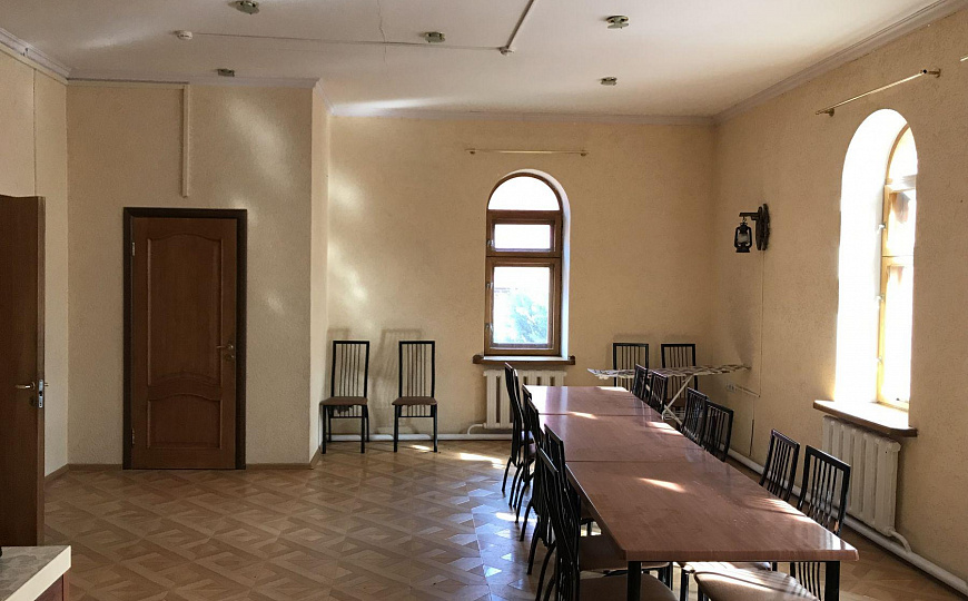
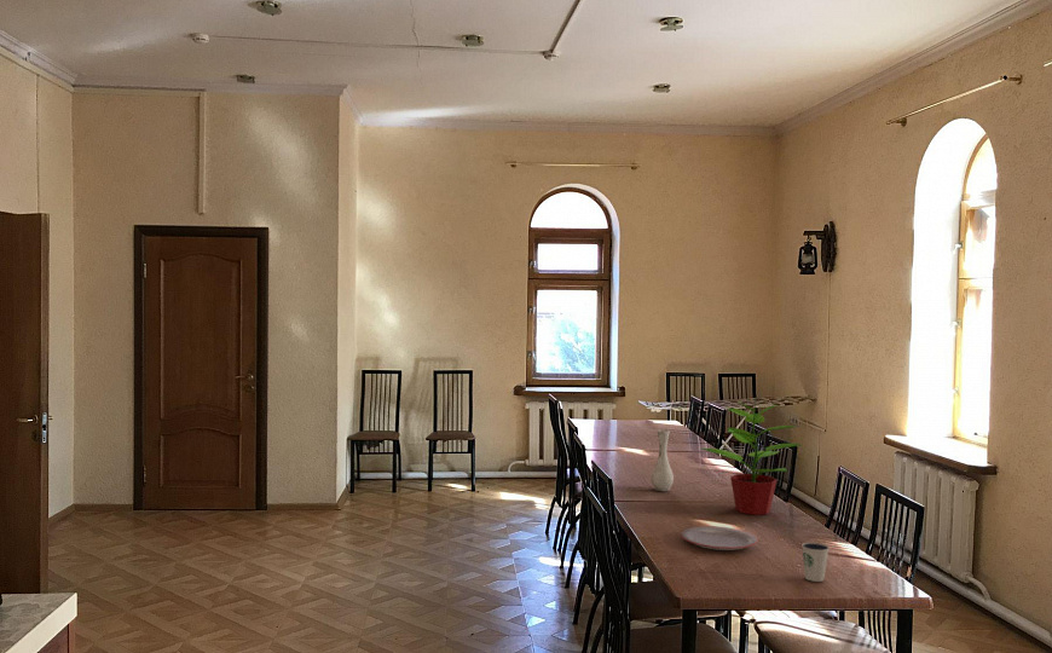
+ vase [649,428,675,492]
+ dixie cup [800,542,831,583]
+ potted plant [700,394,802,516]
+ plate [680,525,759,551]
